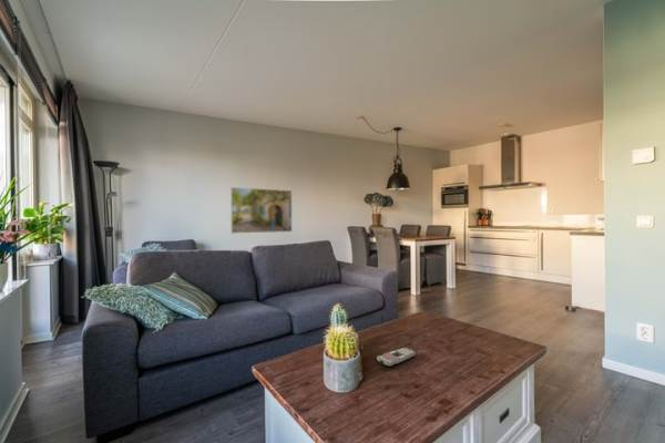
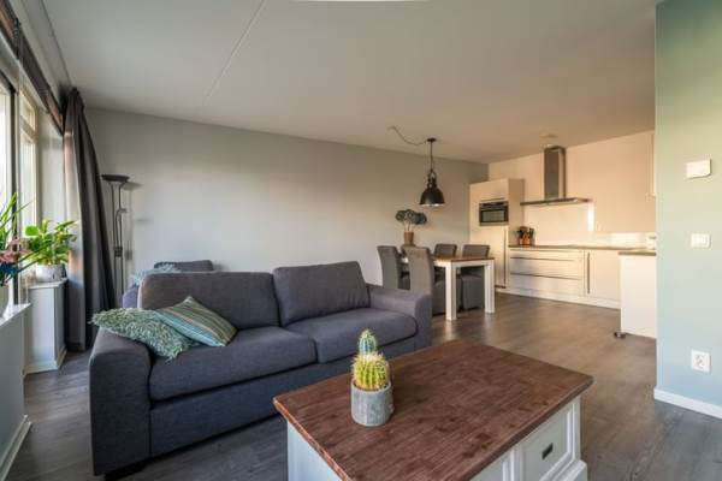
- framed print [229,186,293,235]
- remote control [376,347,417,368]
